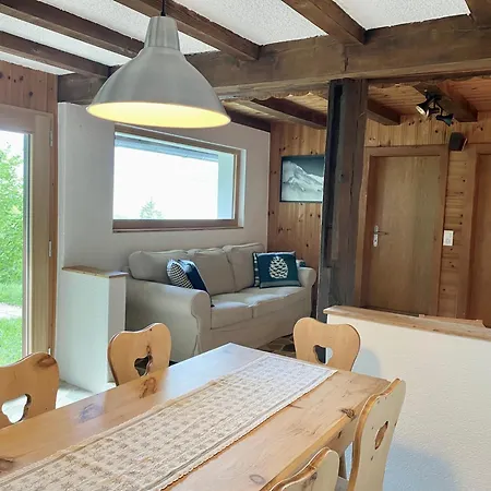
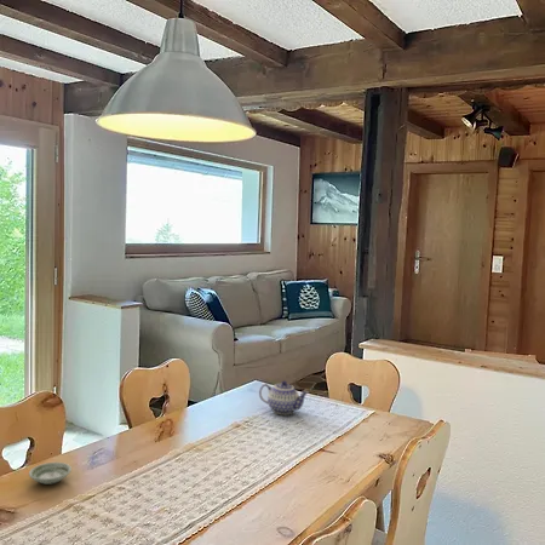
+ saucer [28,461,73,486]
+ teapot [258,379,310,415]
